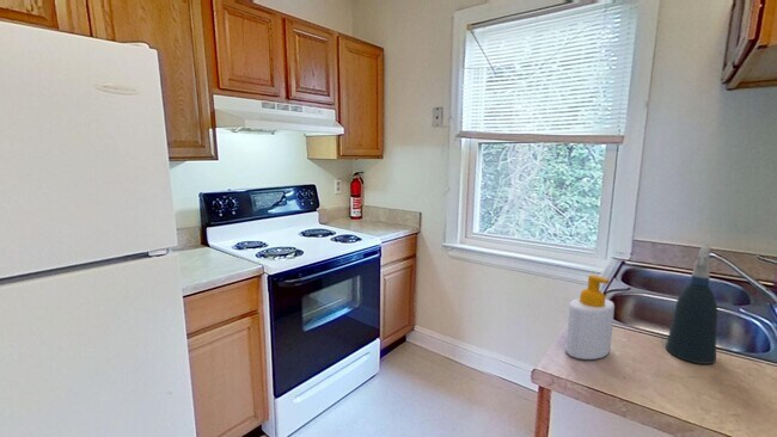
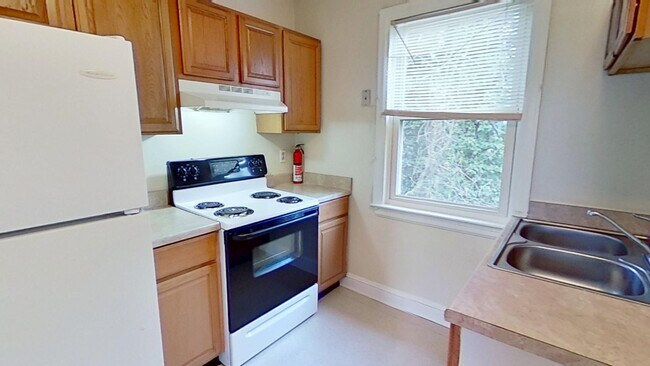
- spray bottle [665,244,718,365]
- soap bottle [564,273,616,361]
